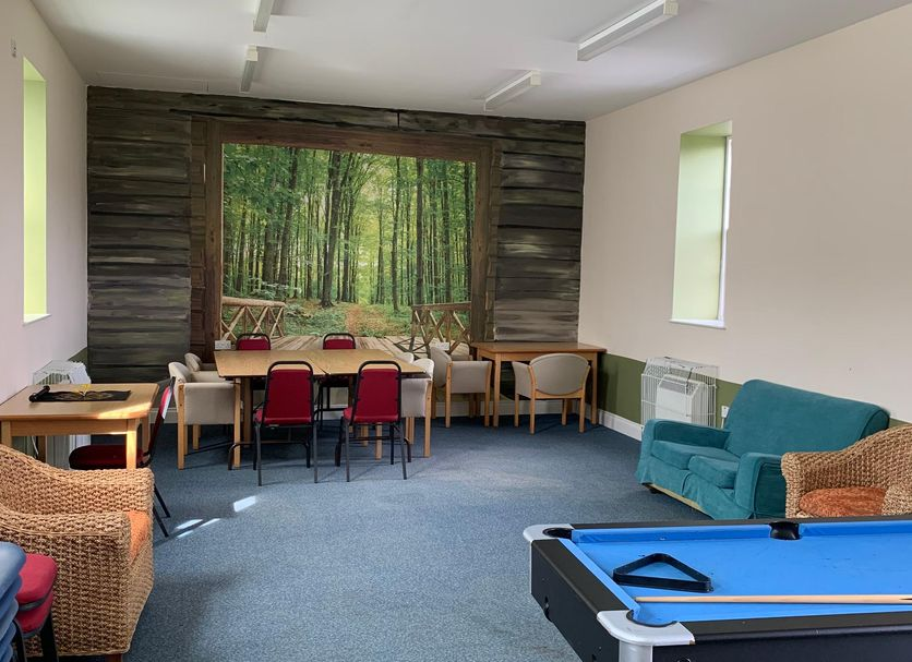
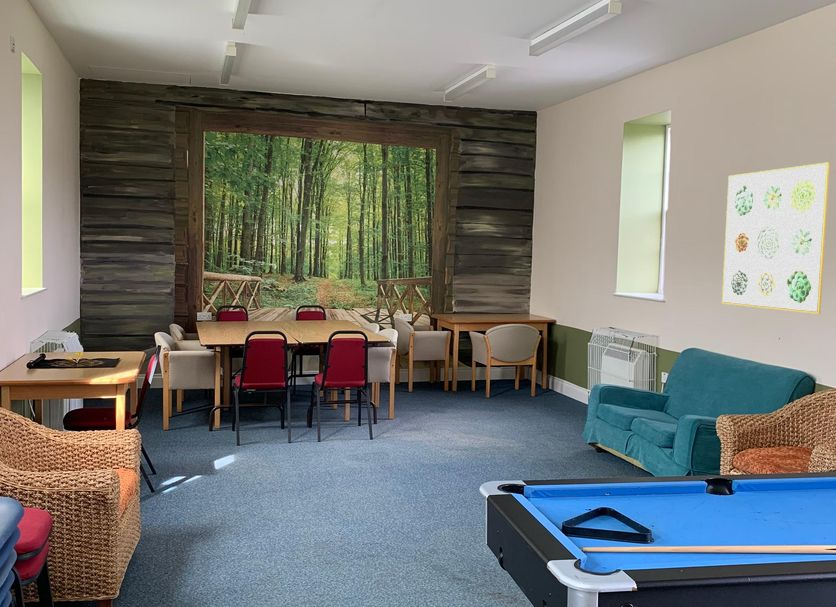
+ wall art [721,161,830,315]
